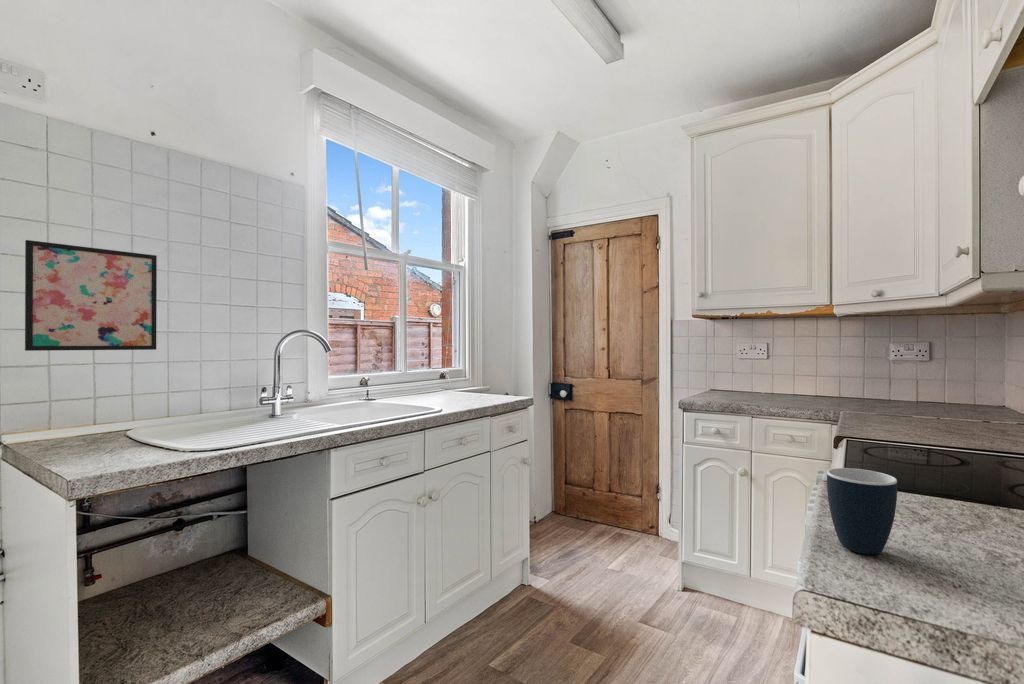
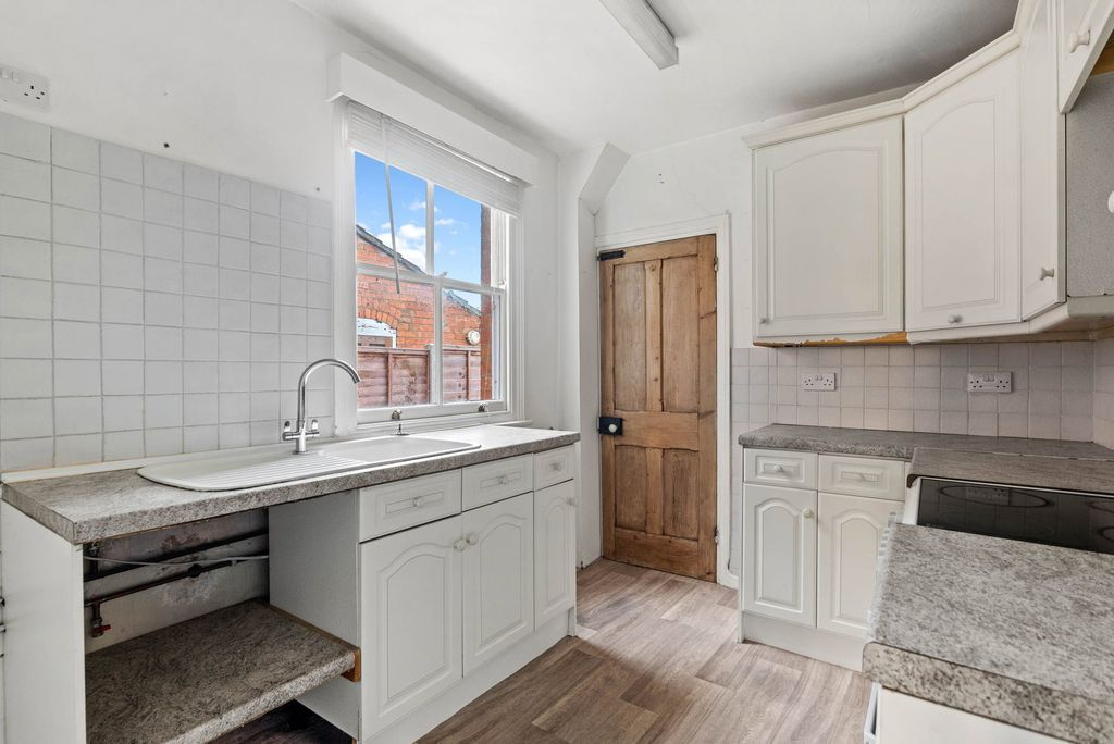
- mug [826,467,898,555]
- wall art [24,239,158,352]
